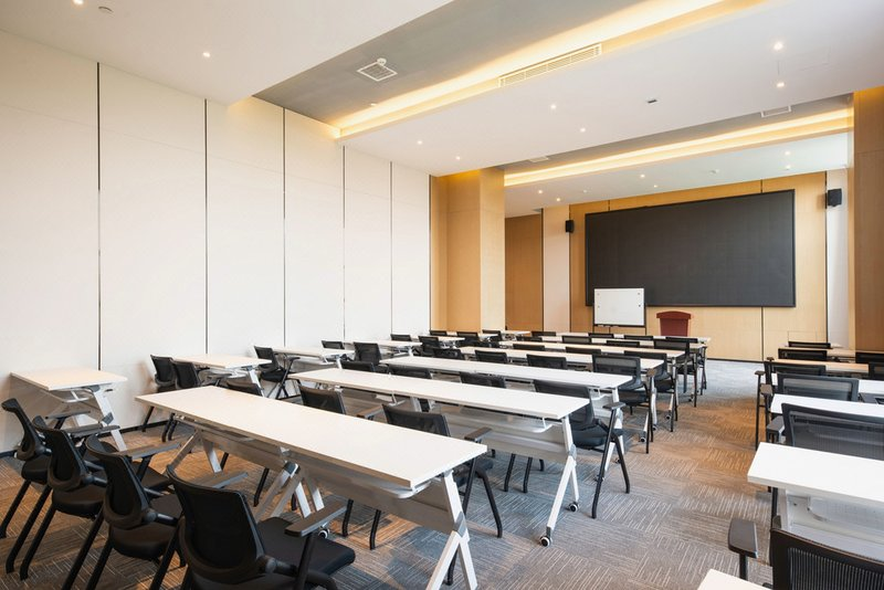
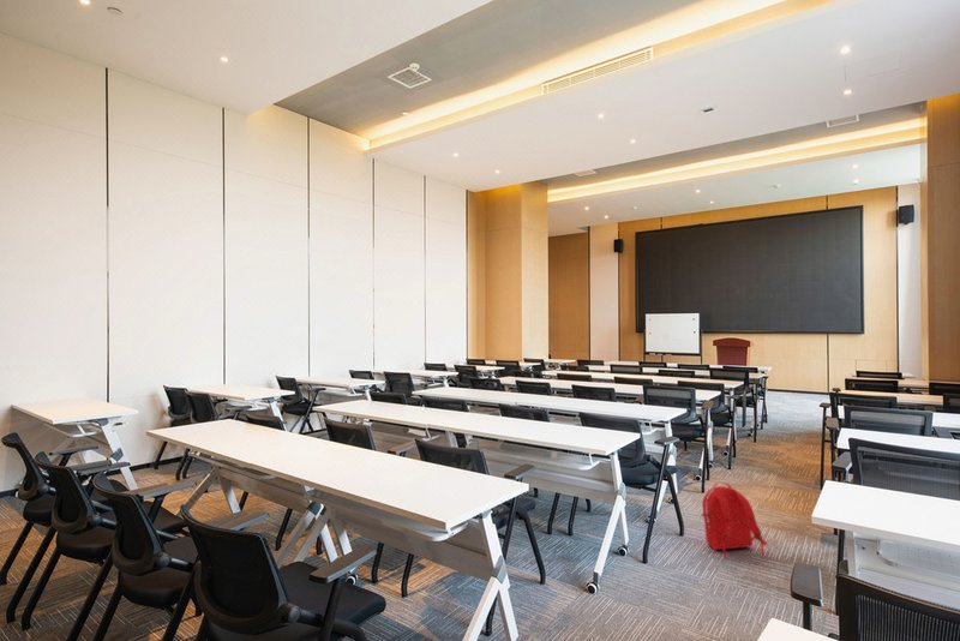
+ backpack [700,481,768,559]
